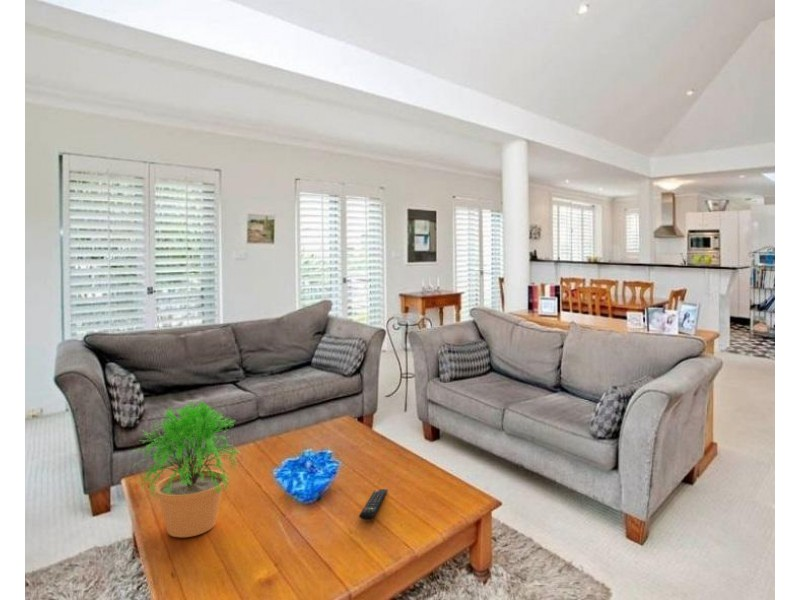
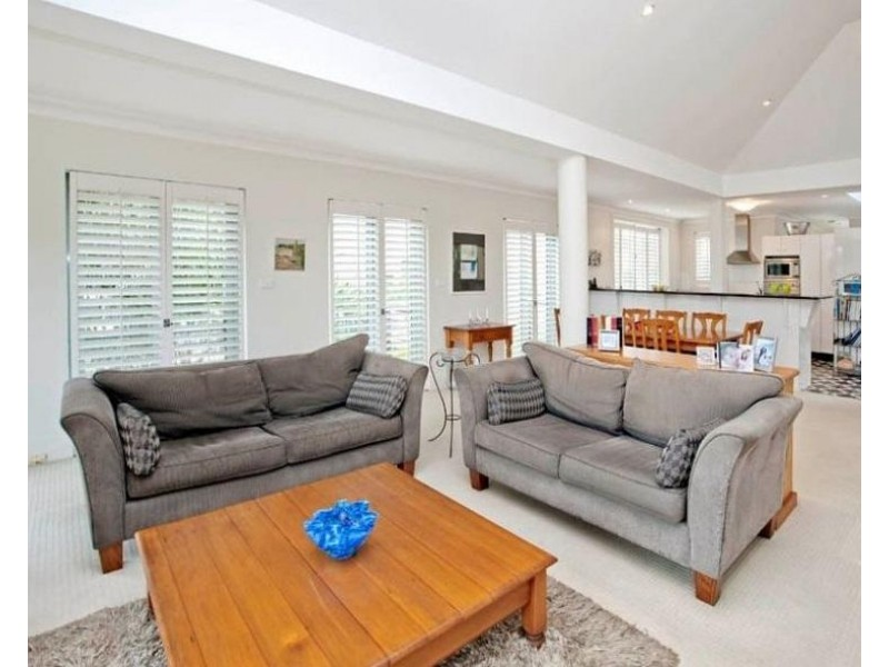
- potted plant [131,400,242,538]
- remote control [358,488,388,520]
